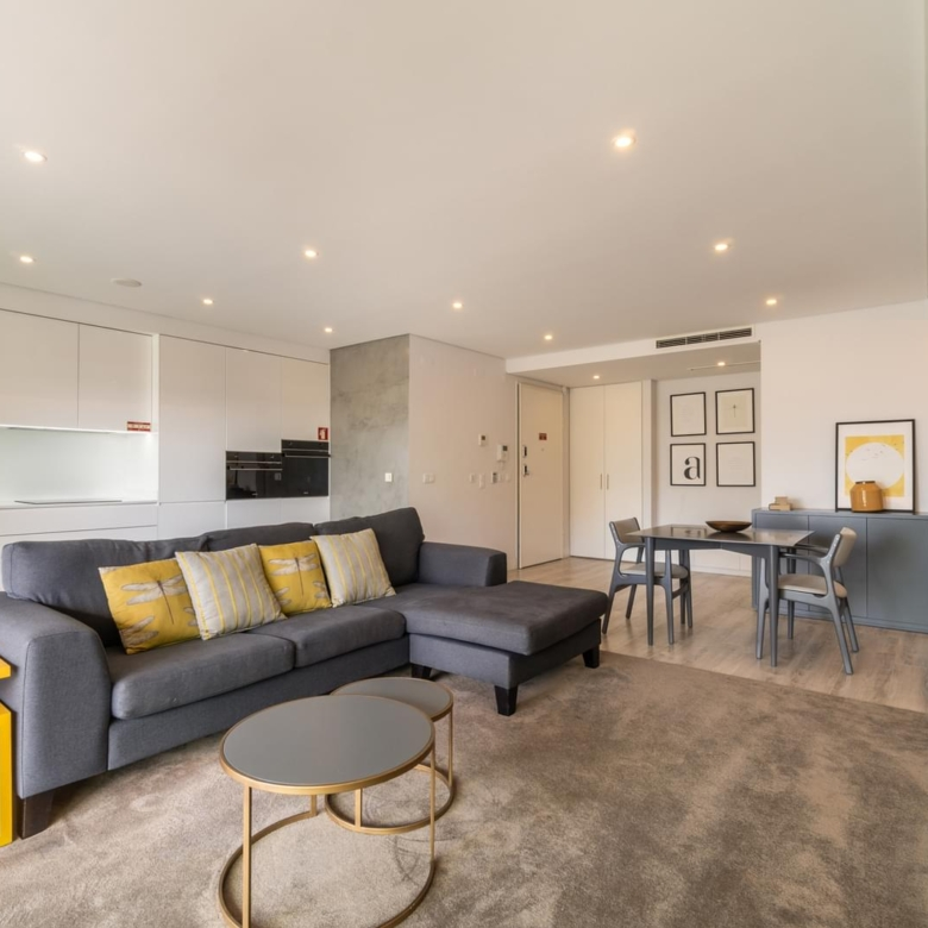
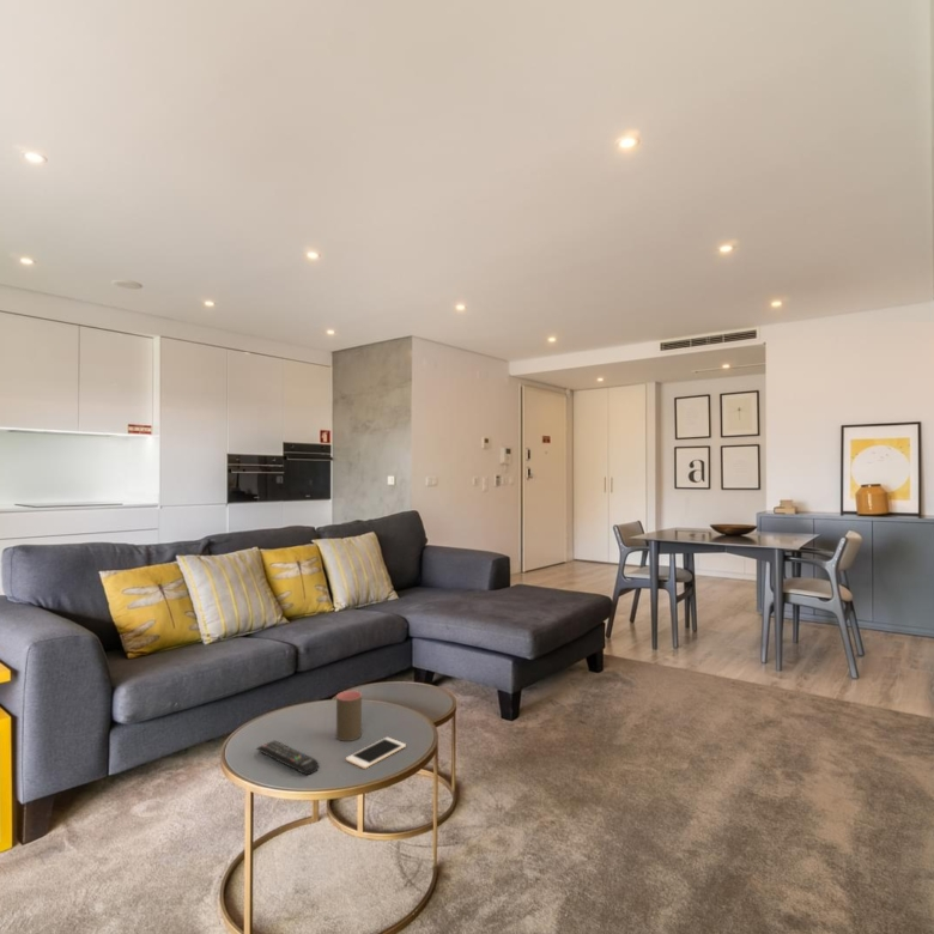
+ cell phone [345,736,407,770]
+ cup [335,690,363,742]
+ remote control [256,739,320,776]
